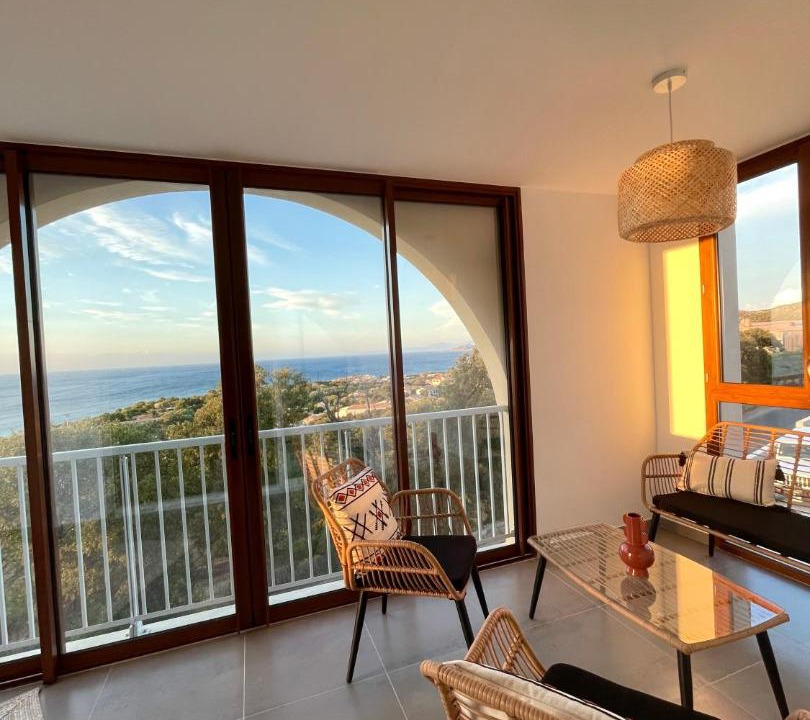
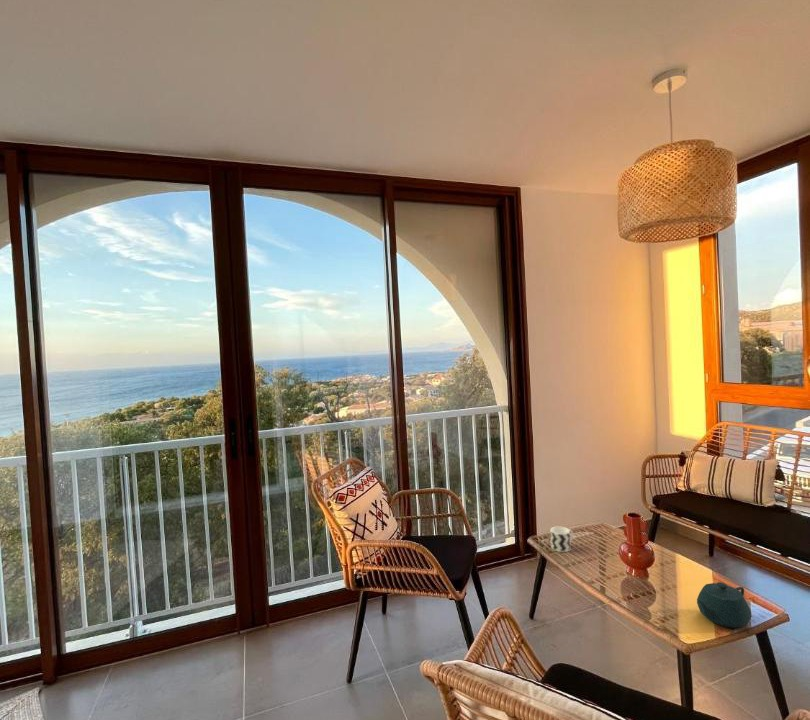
+ cup [549,526,575,553]
+ teapot [696,581,752,629]
